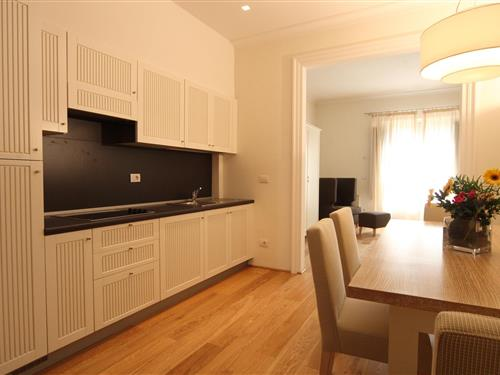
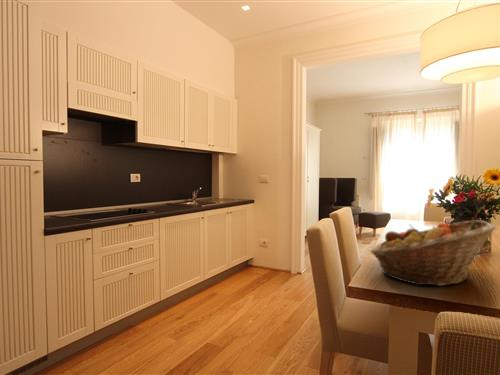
+ fruit basket [370,219,498,287]
